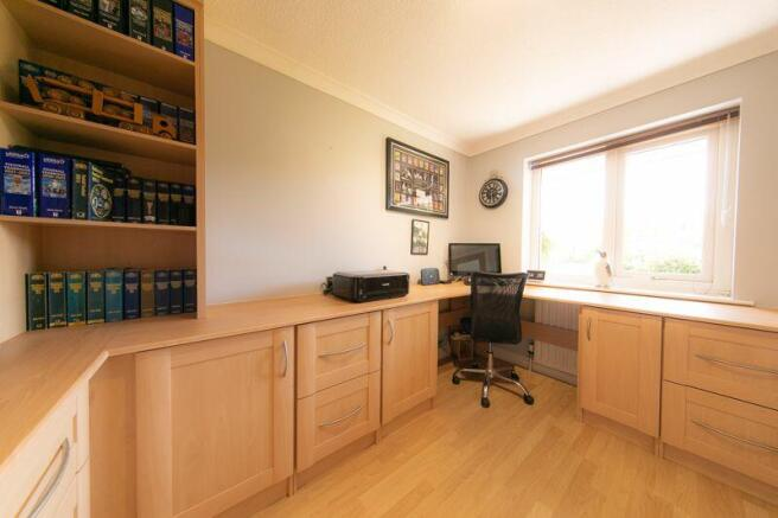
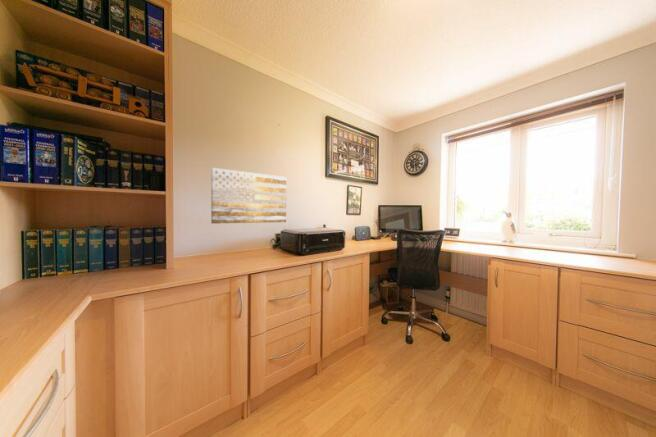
+ wall art [210,167,287,225]
